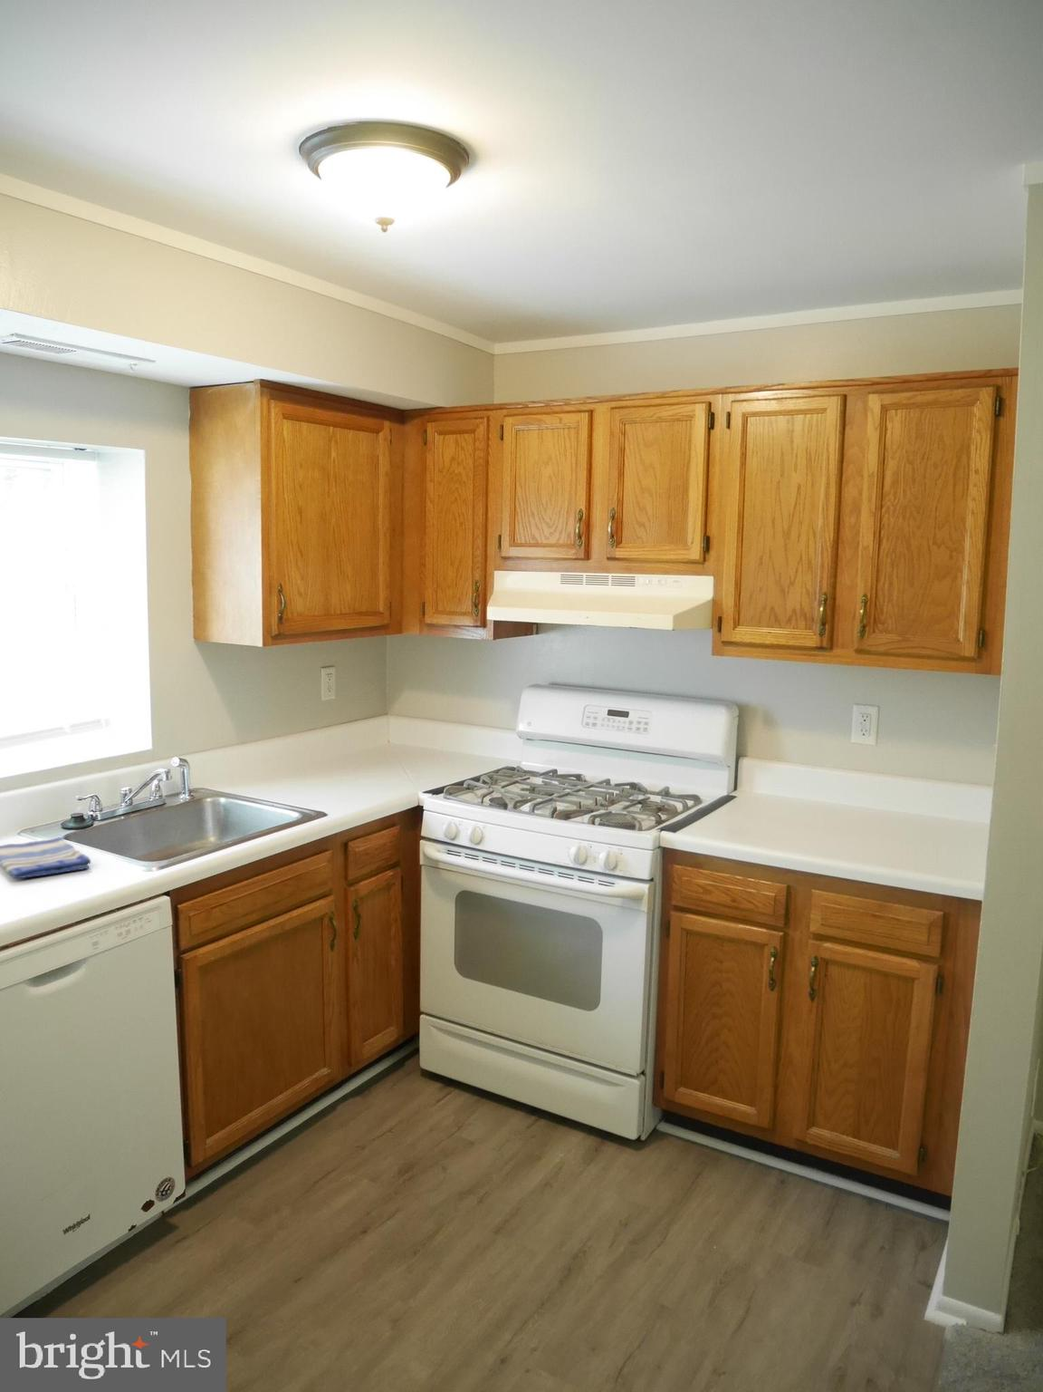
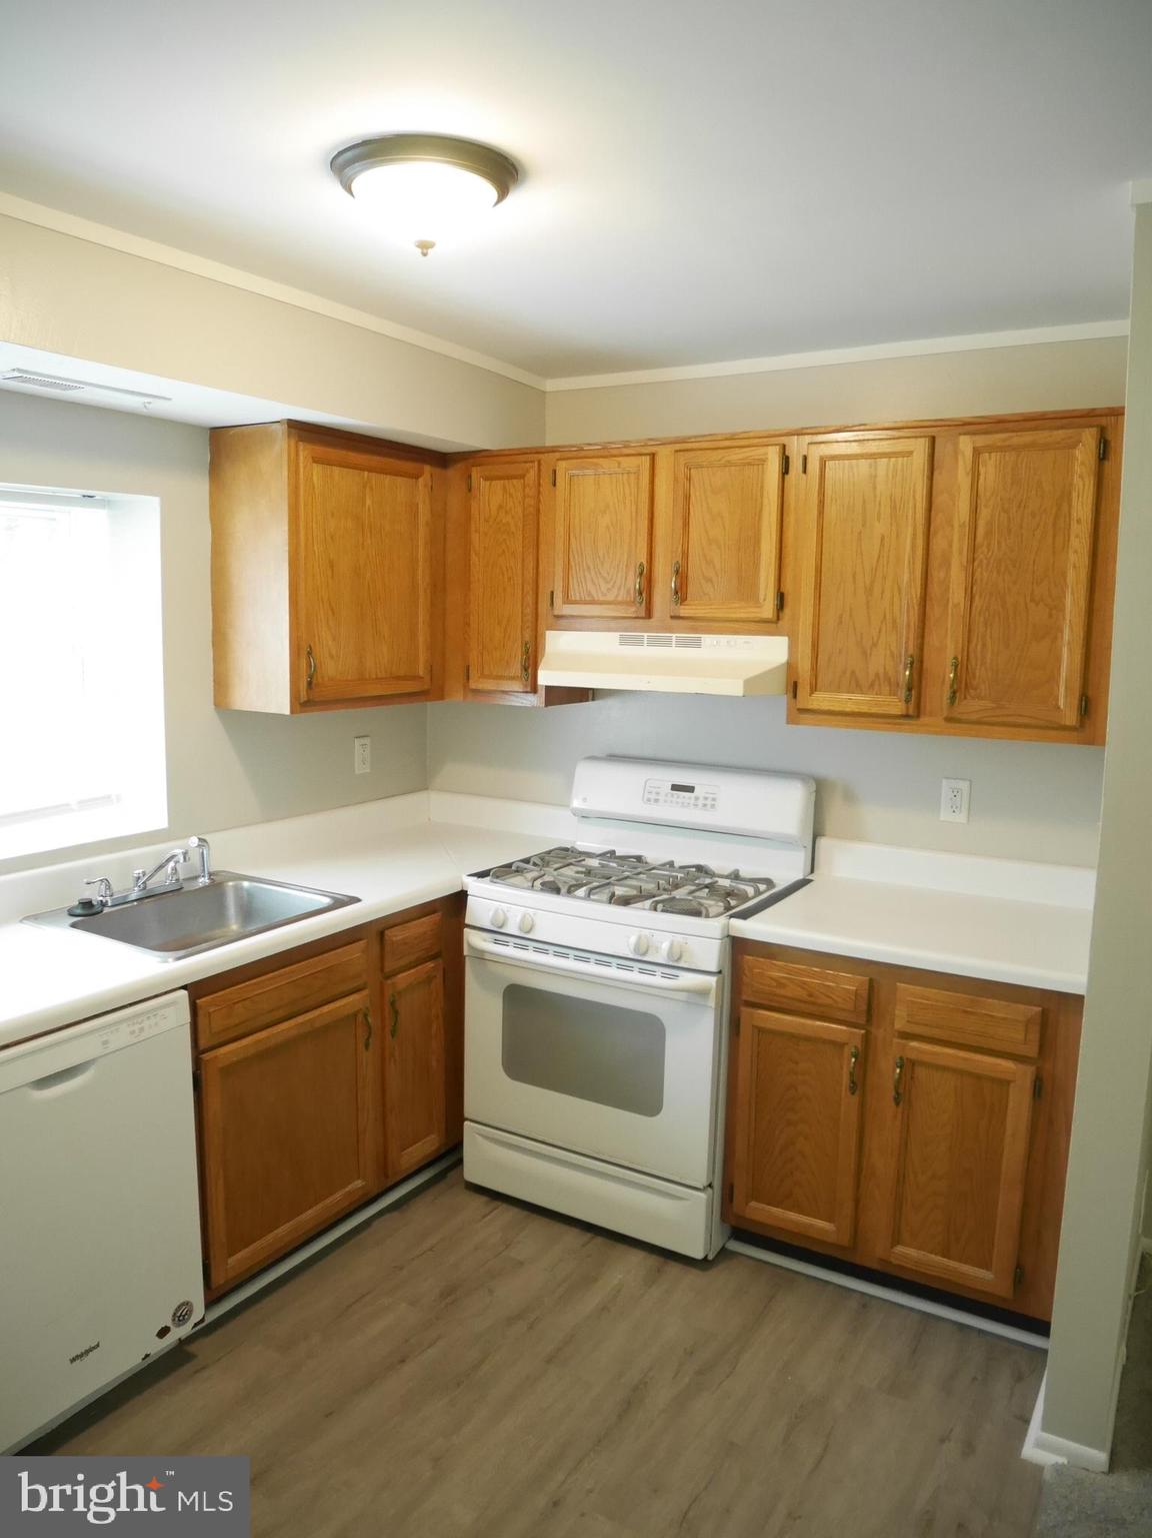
- dish towel [0,836,91,879]
